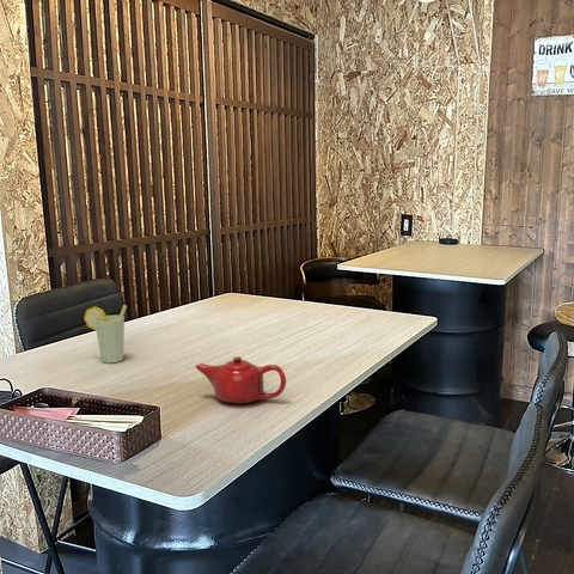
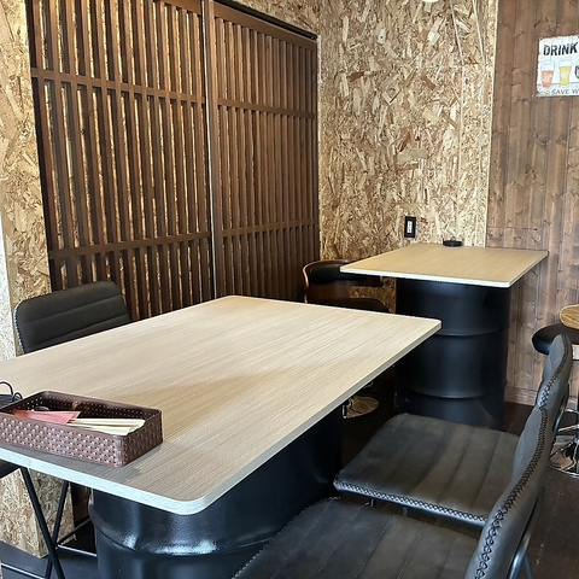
- cup [83,304,128,364]
- teapot [194,355,287,404]
